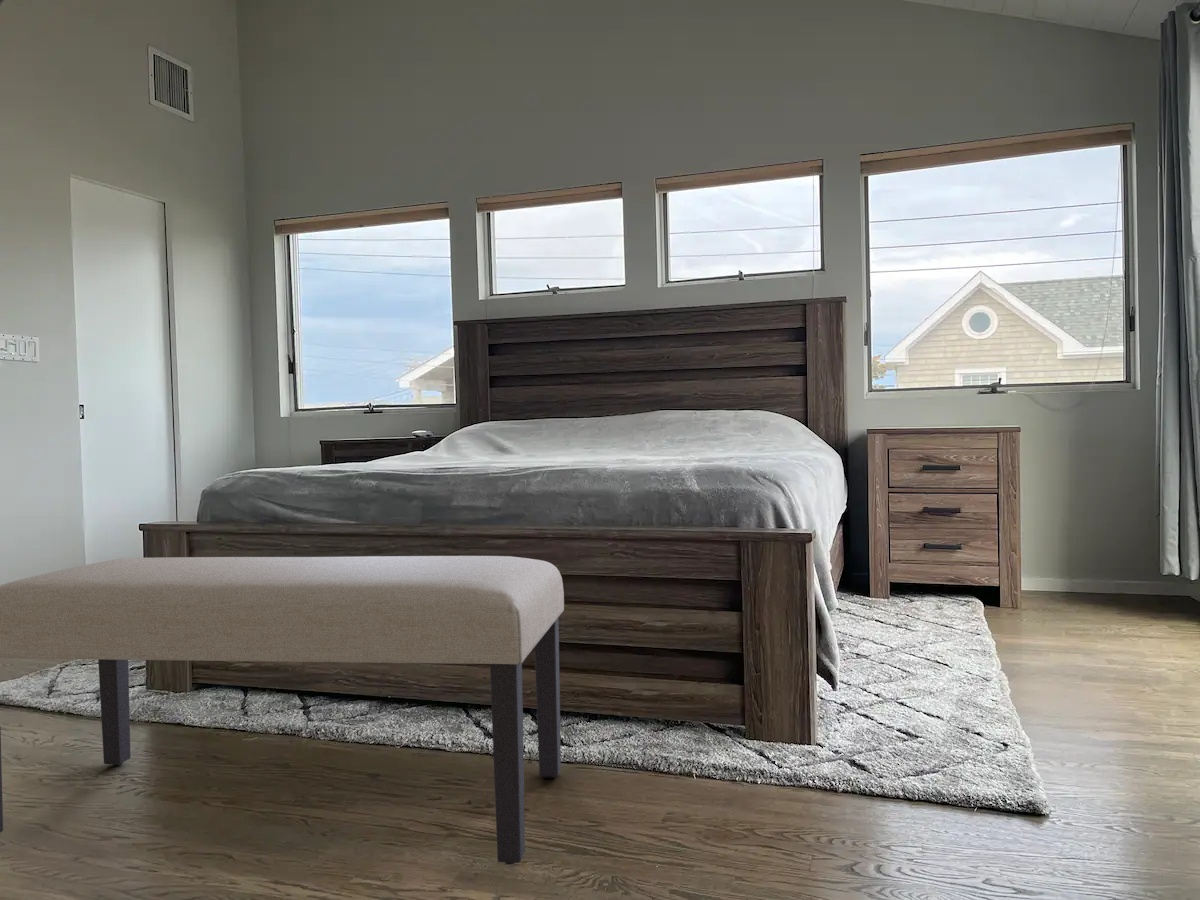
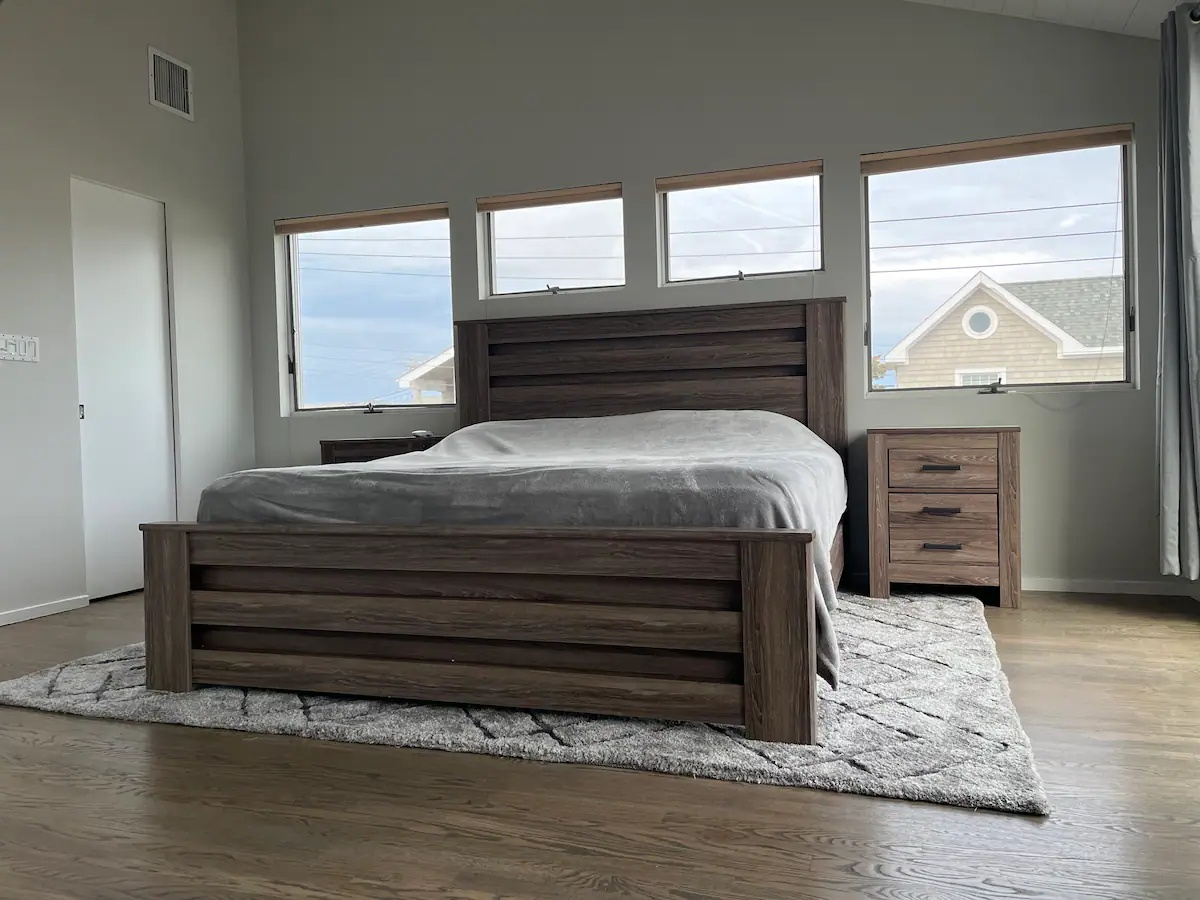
- bench [0,555,565,865]
